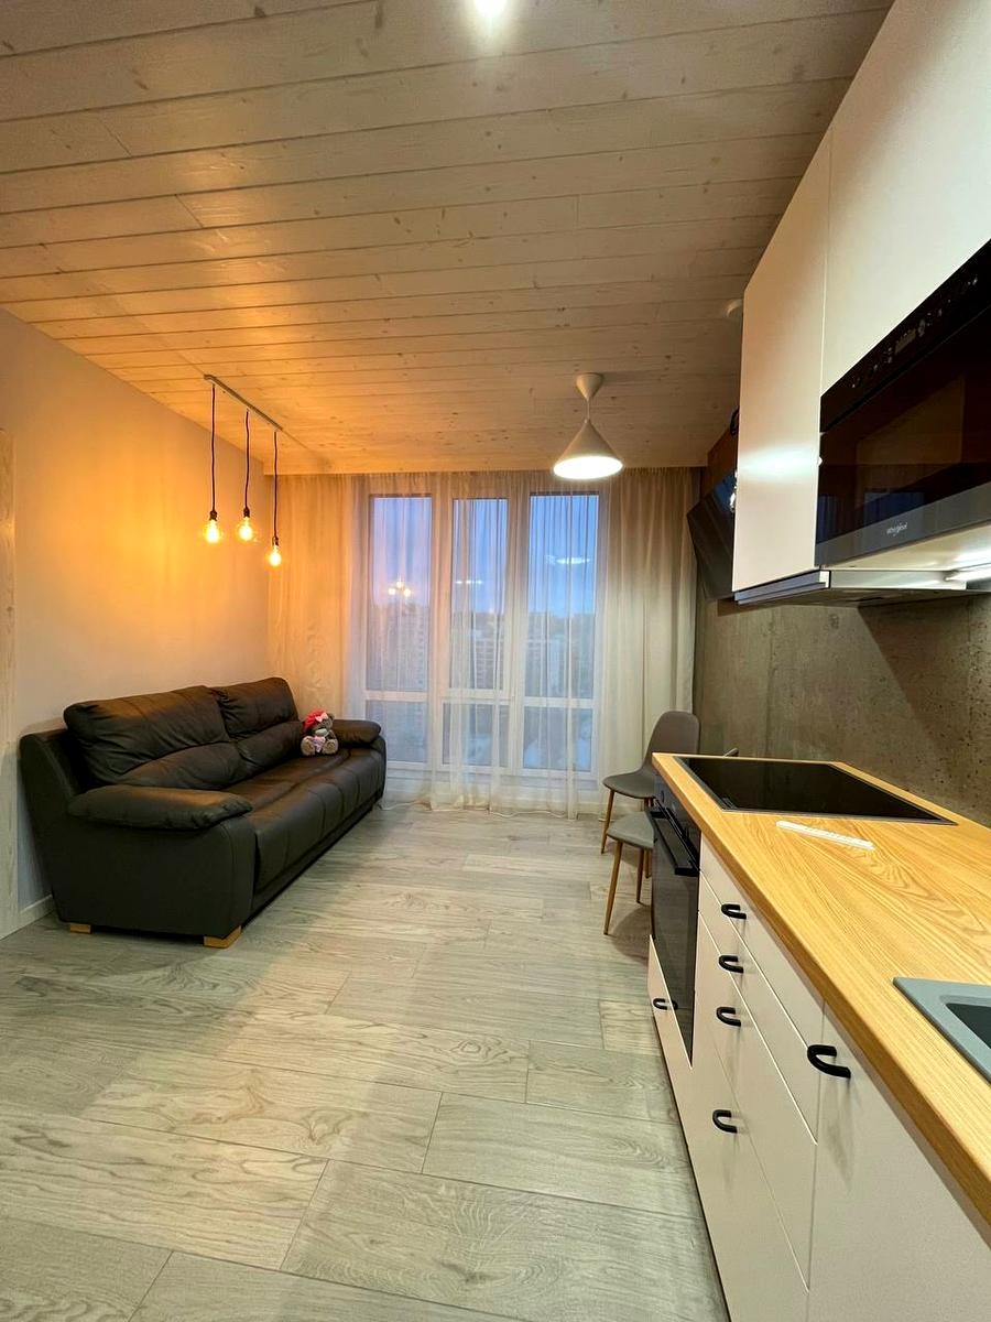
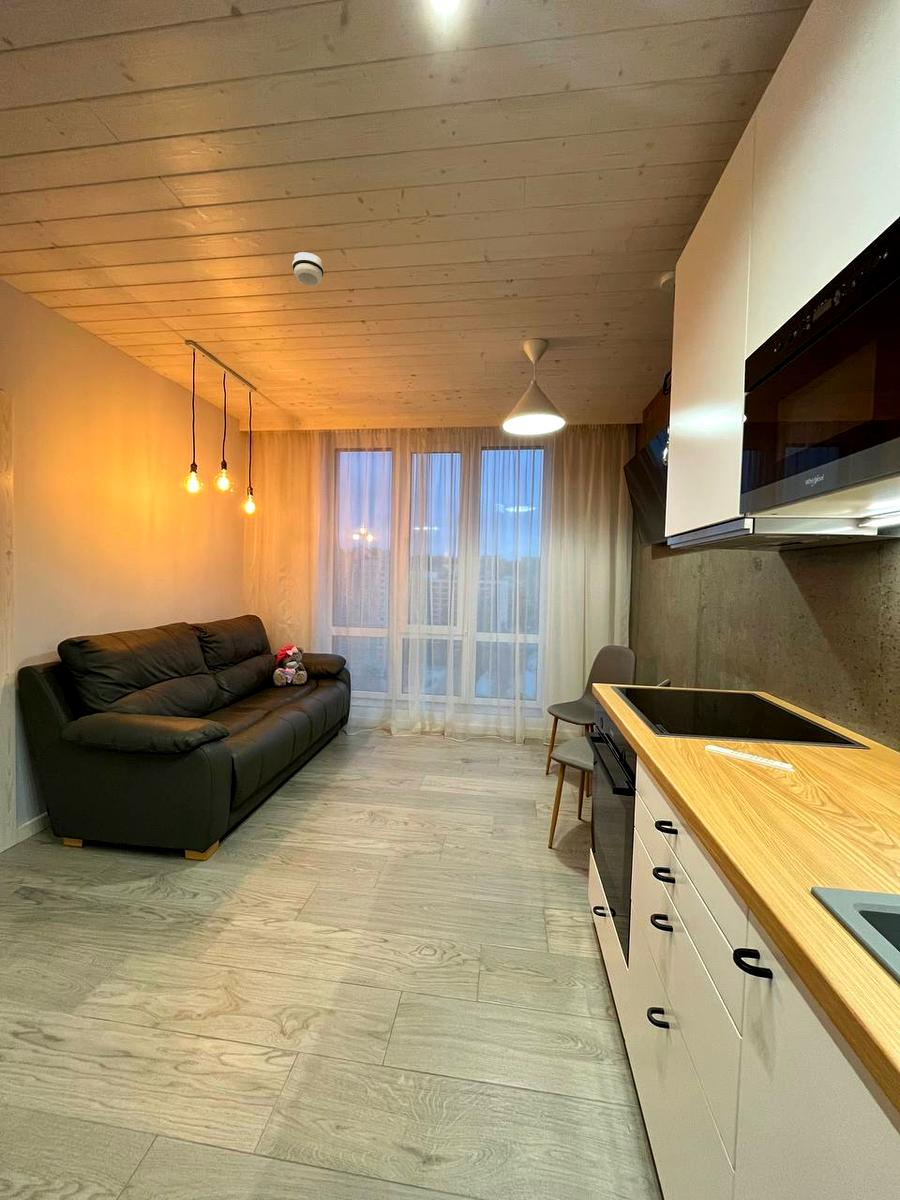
+ smoke detector [291,251,325,287]
